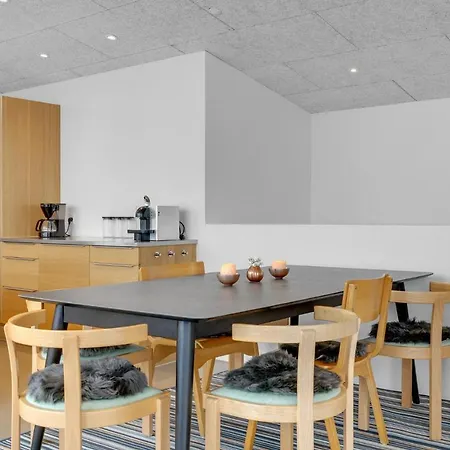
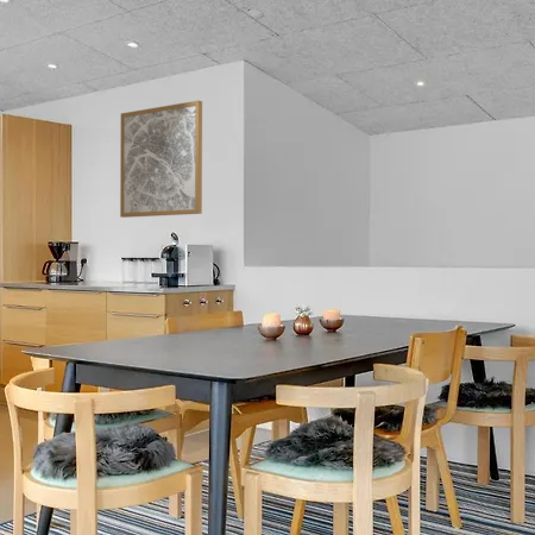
+ wall art [119,100,203,219]
